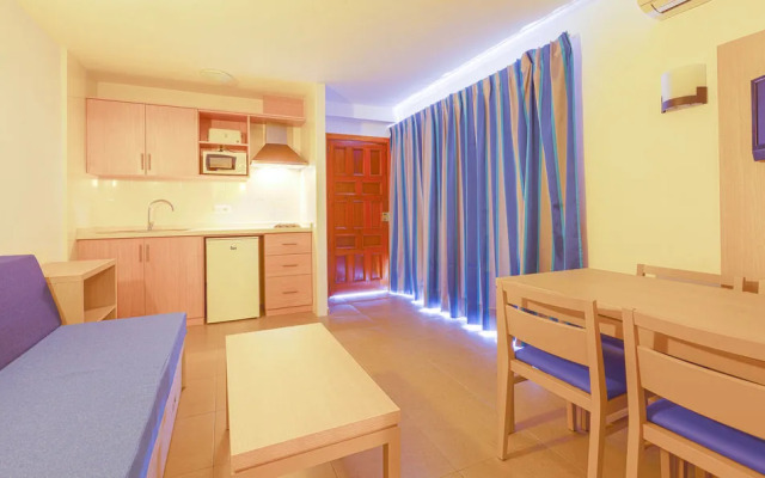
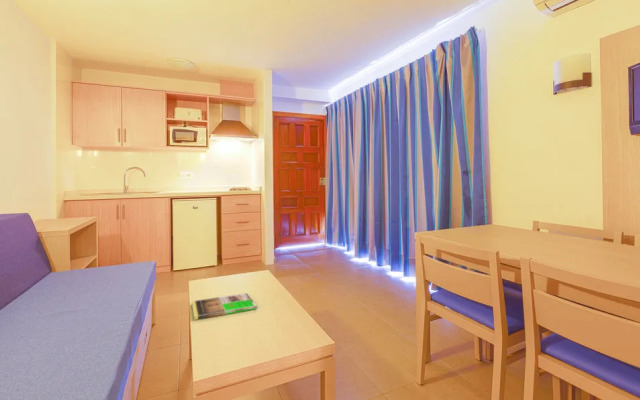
+ magazine [191,292,258,321]
